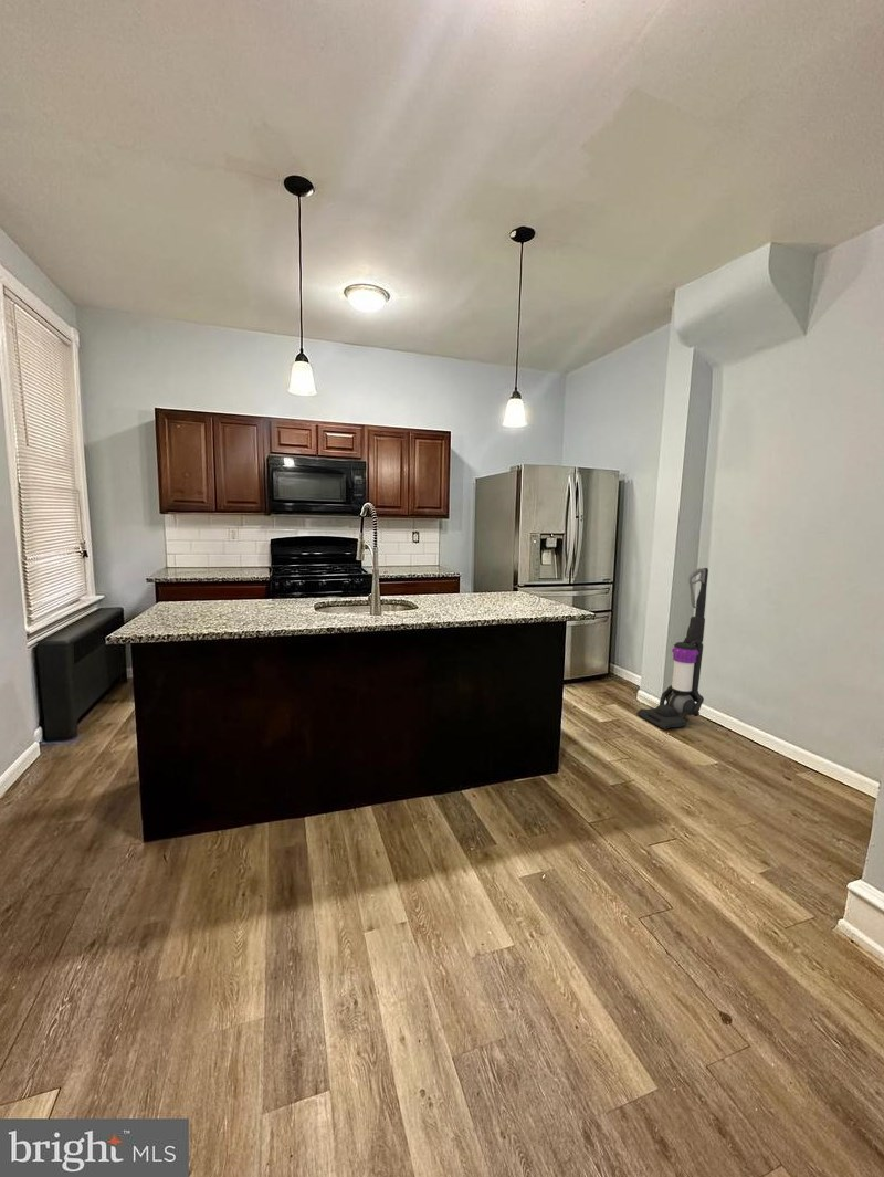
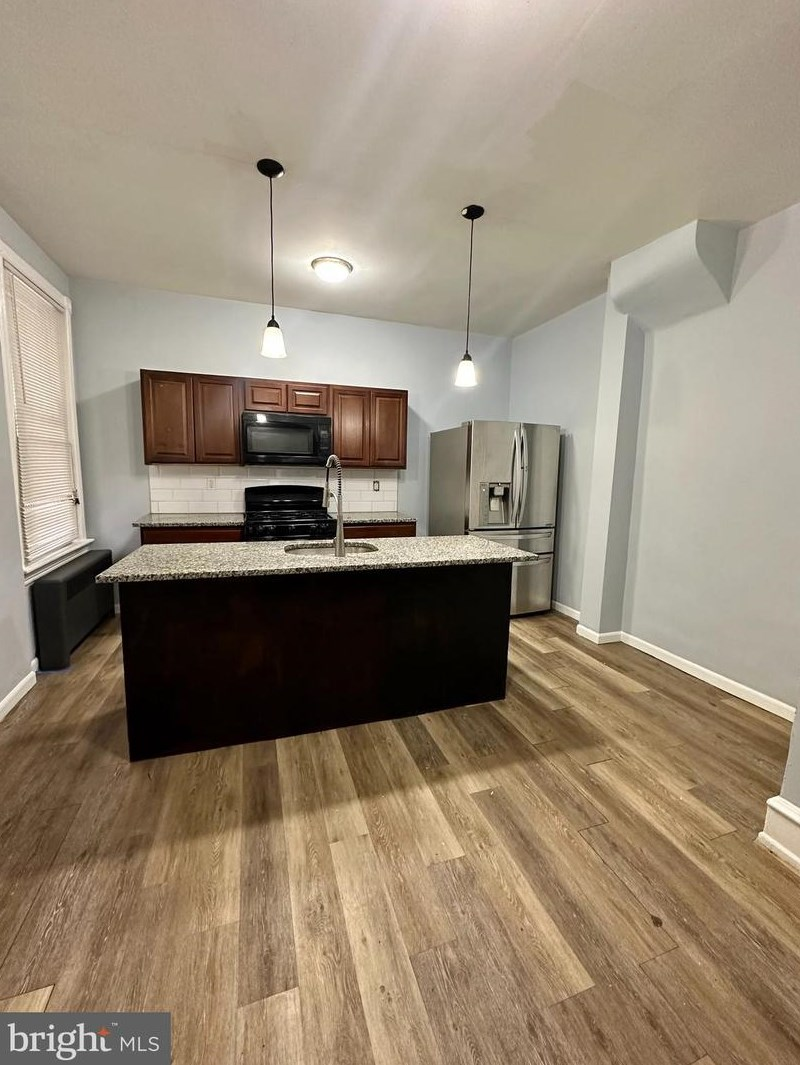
- vacuum cleaner [636,567,709,731]
